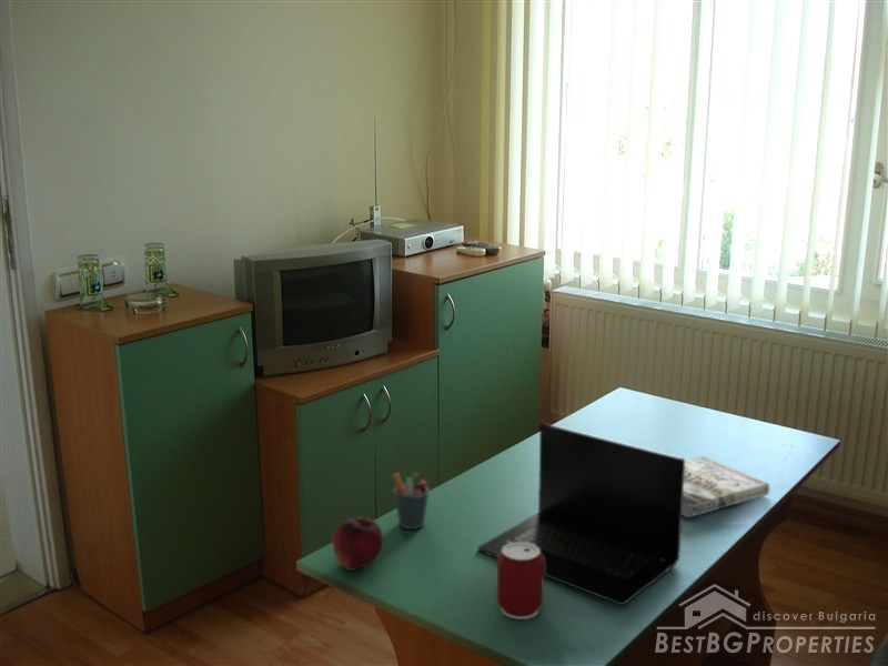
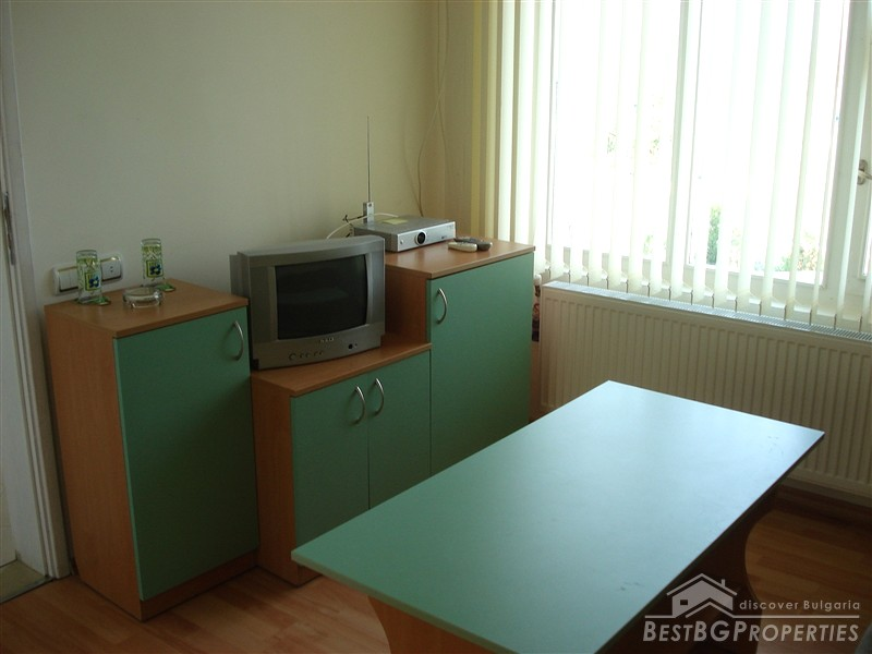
- book [682,455,770,518]
- can [496,542,545,620]
- pen holder [392,472,431,531]
- laptop [477,422,686,606]
- fruit [331,515,385,572]
